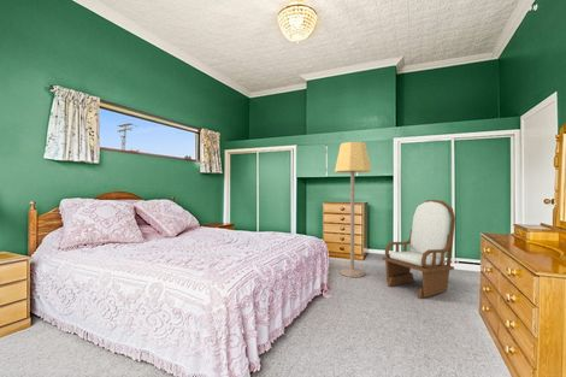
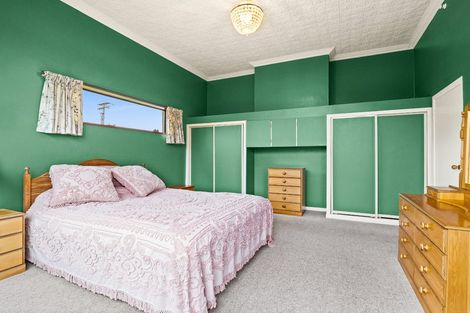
- armchair [381,199,456,300]
- lamp [334,141,373,278]
